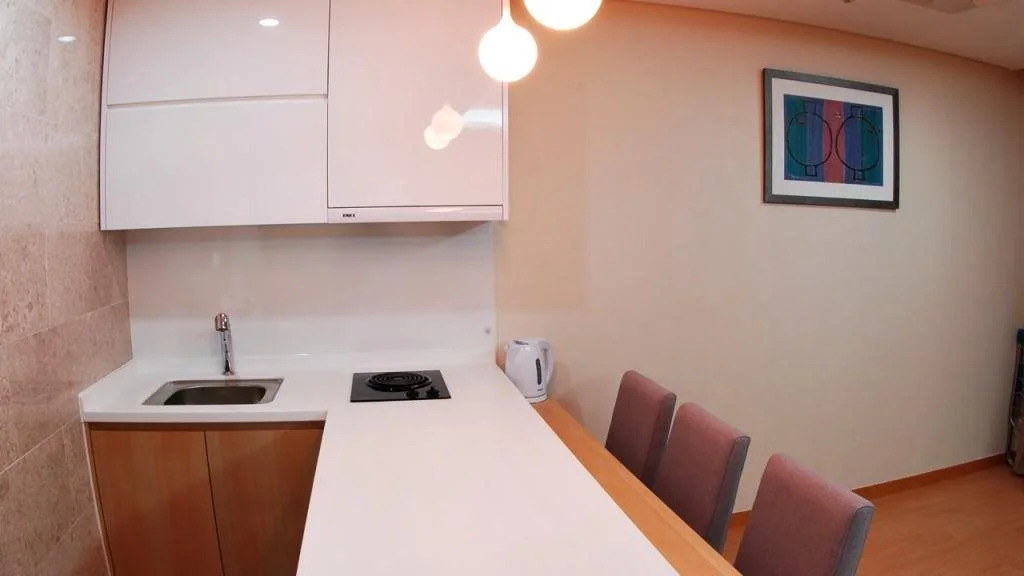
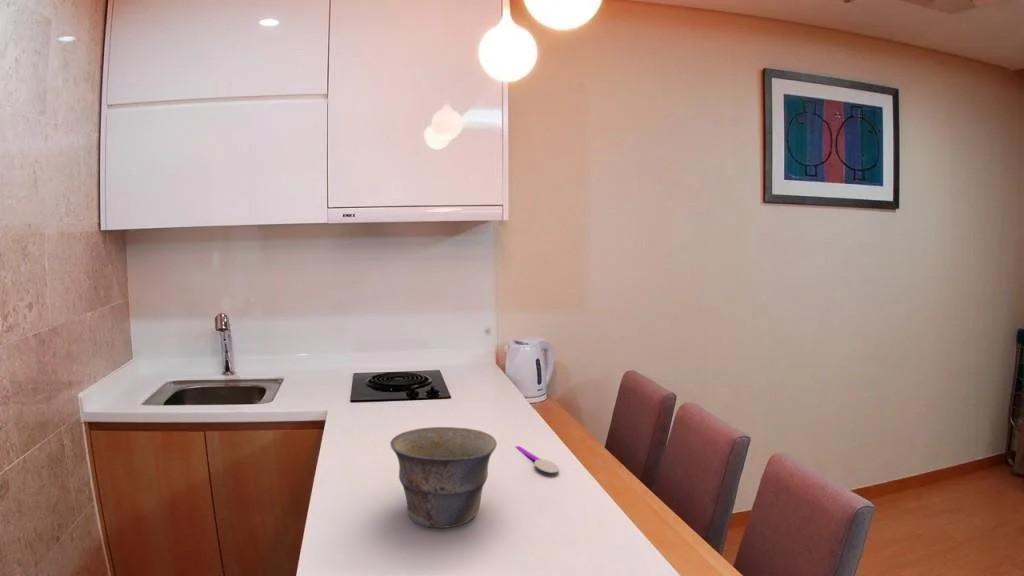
+ spoon [515,445,560,474]
+ bowl [389,426,498,529]
